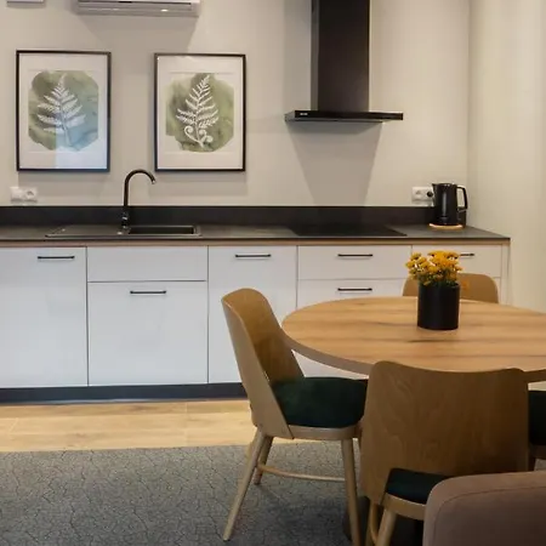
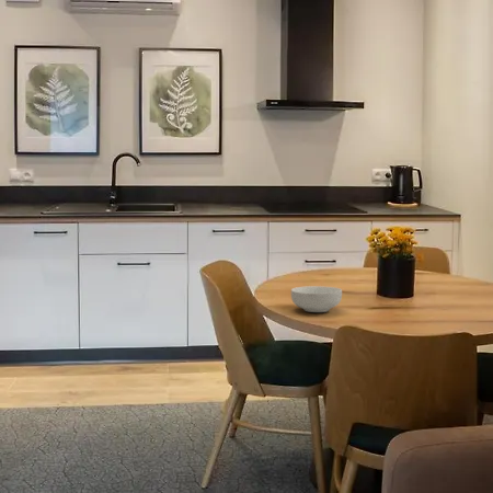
+ cereal bowl [290,285,343,313]
